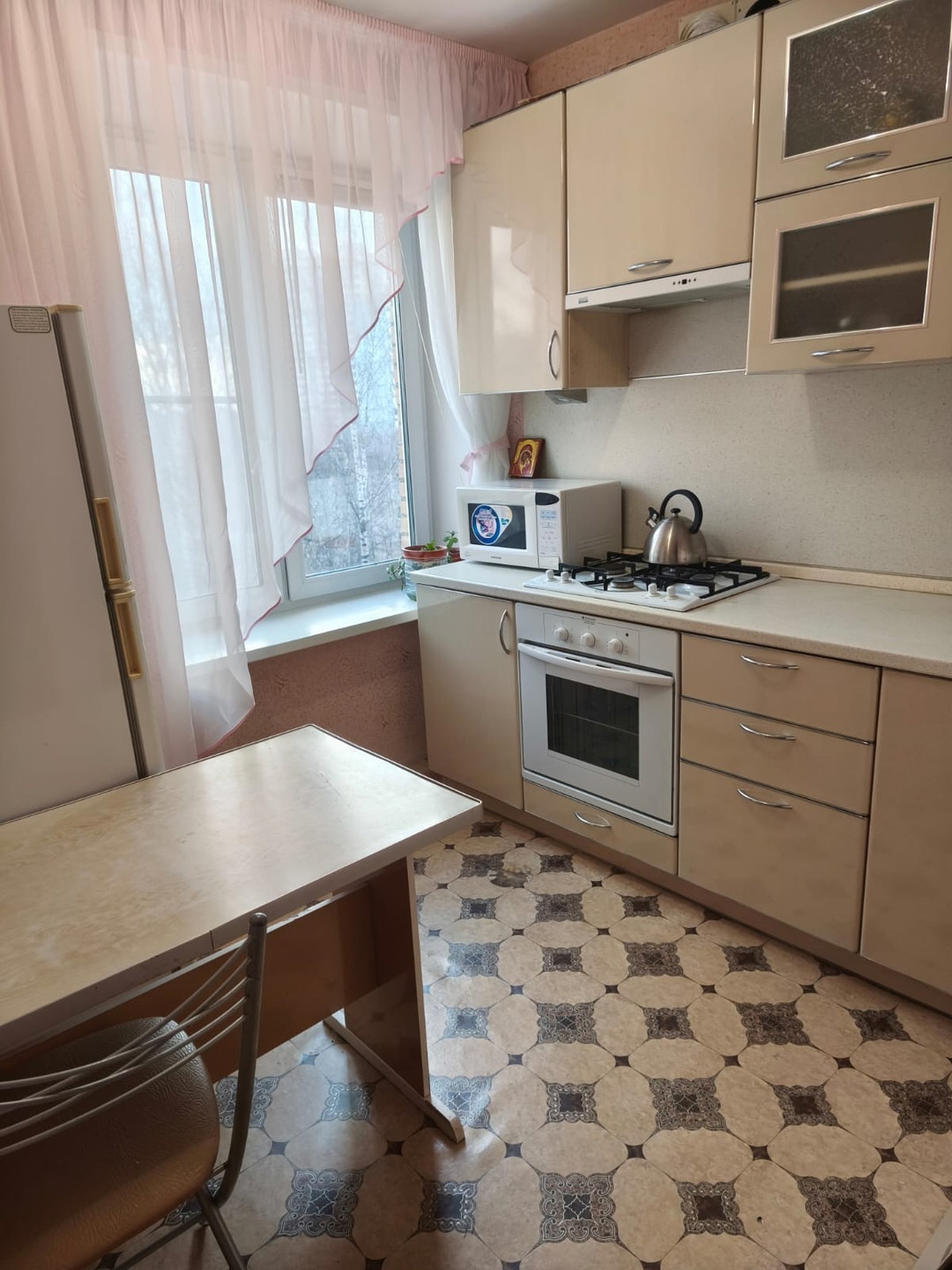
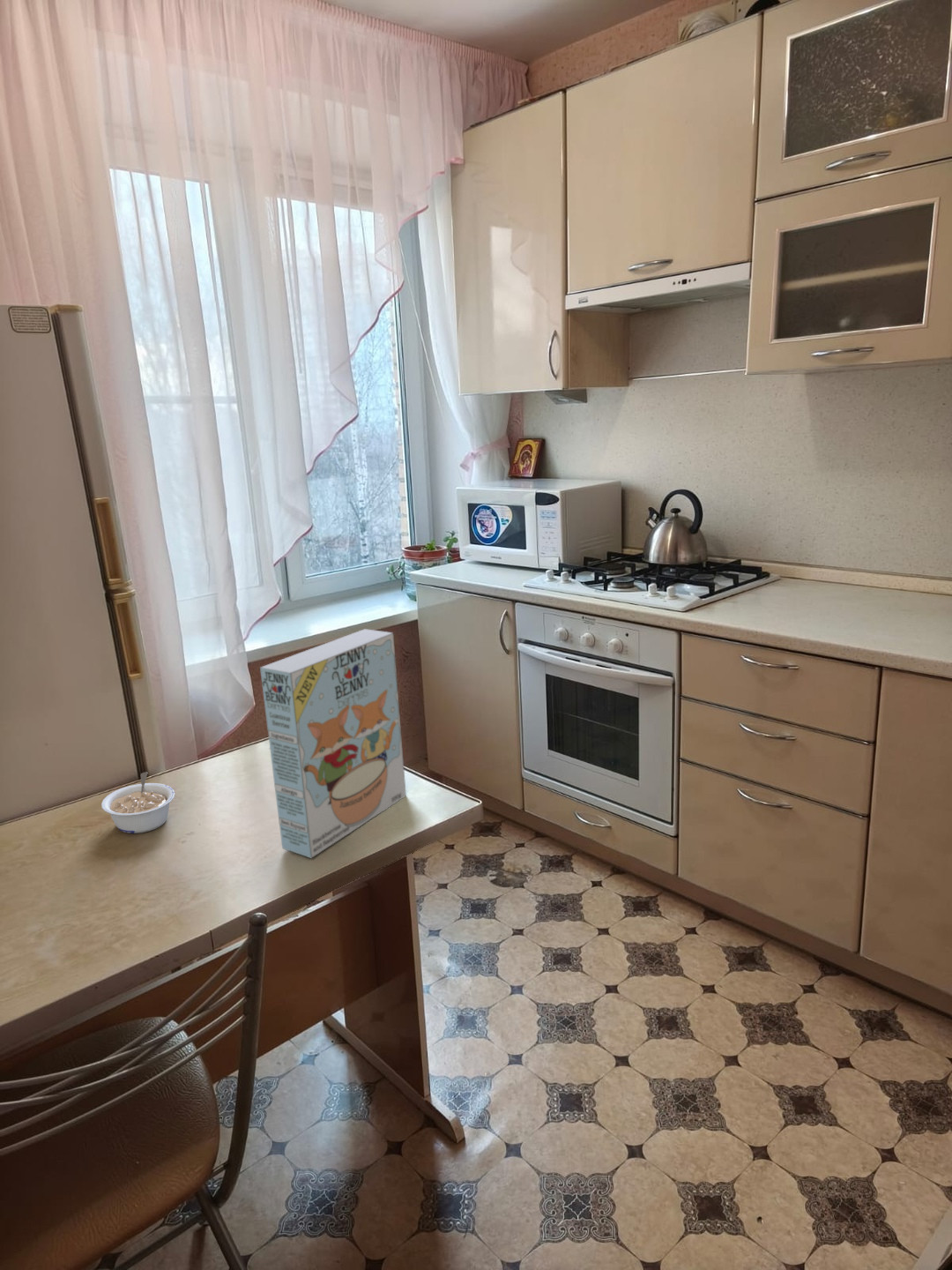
+ legume [100,772,175,834]
+ cereal box [259,628,407,859]
